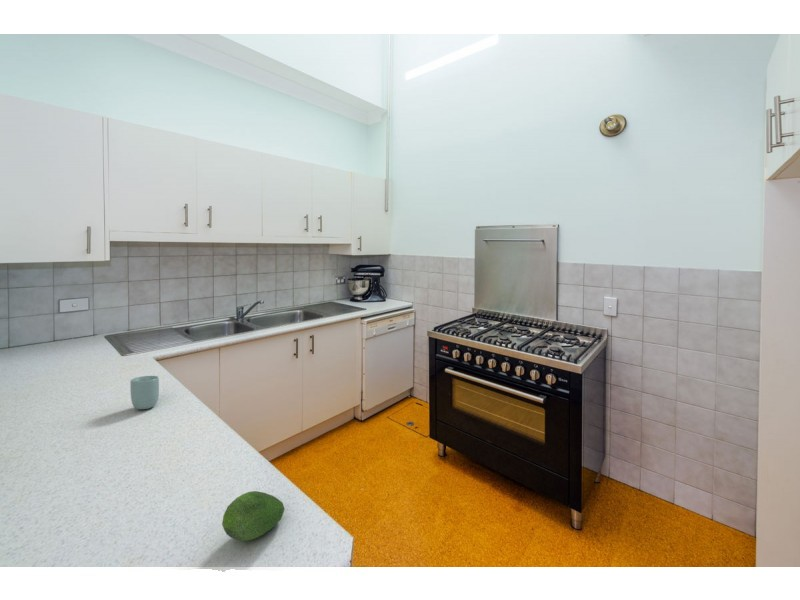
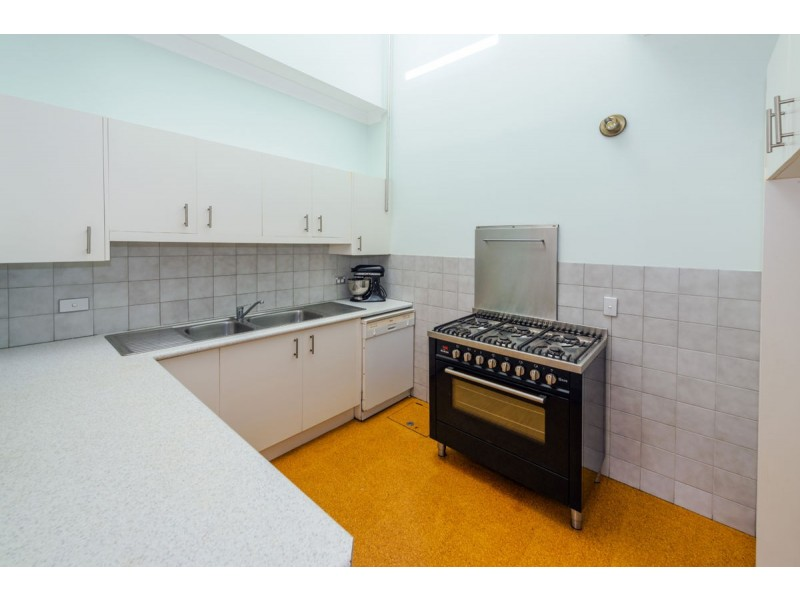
- fruit [221,490,286,542]
- cup [129,375,160,410]
